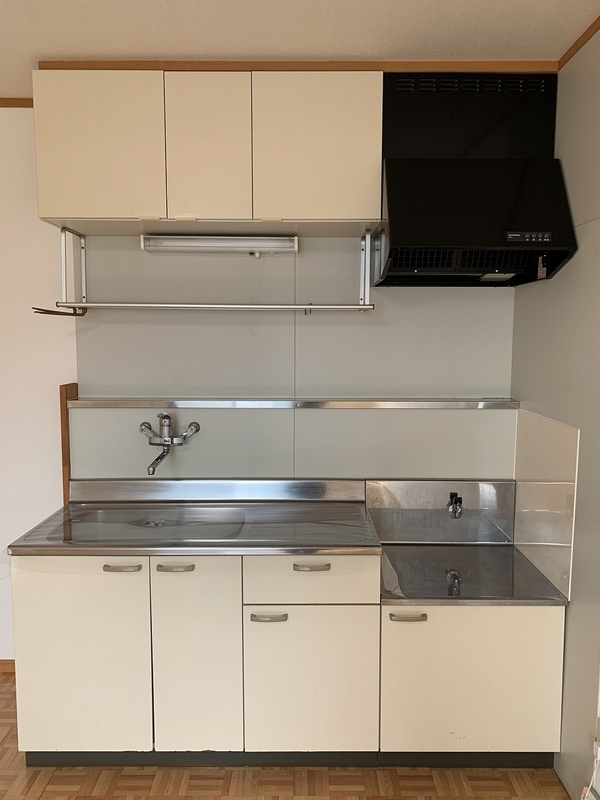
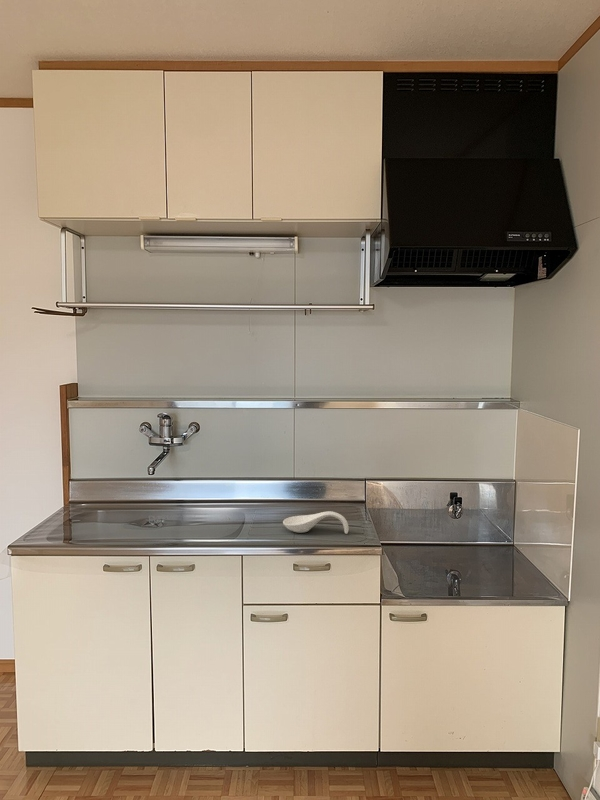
+ spoon rest [282,510,350,535]
